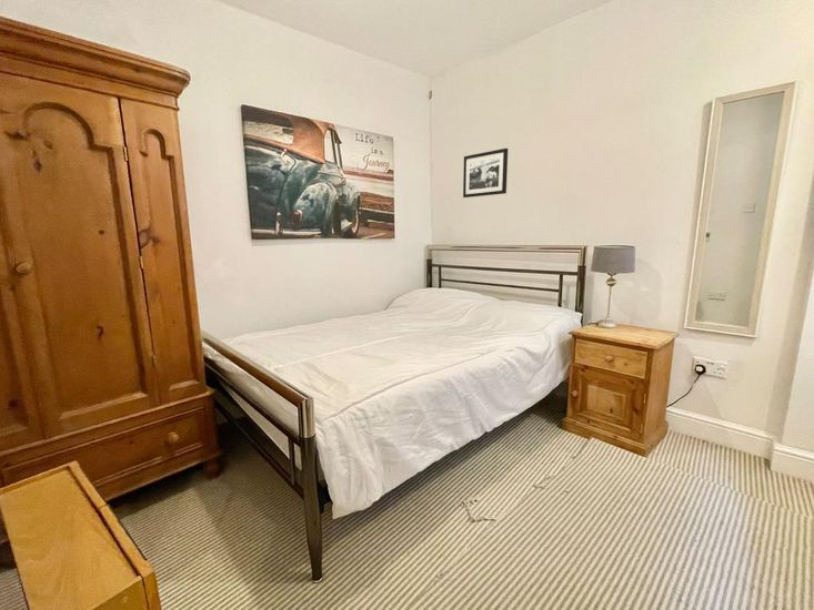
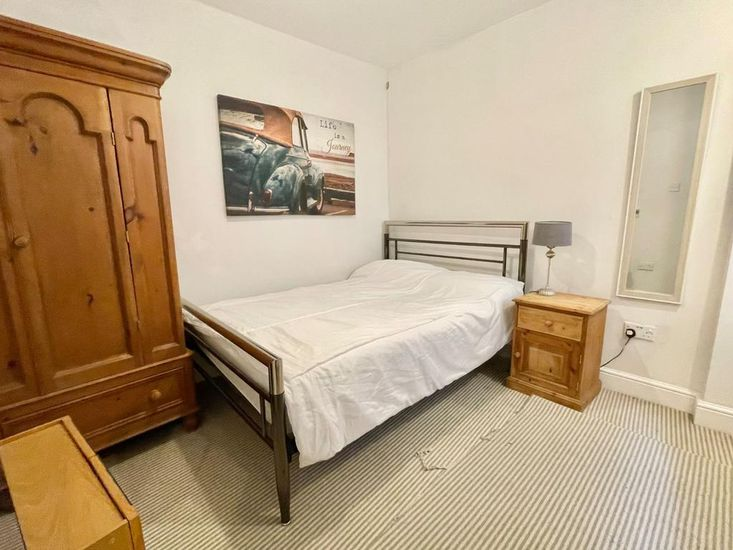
- picture frame [462,148,509,199]
